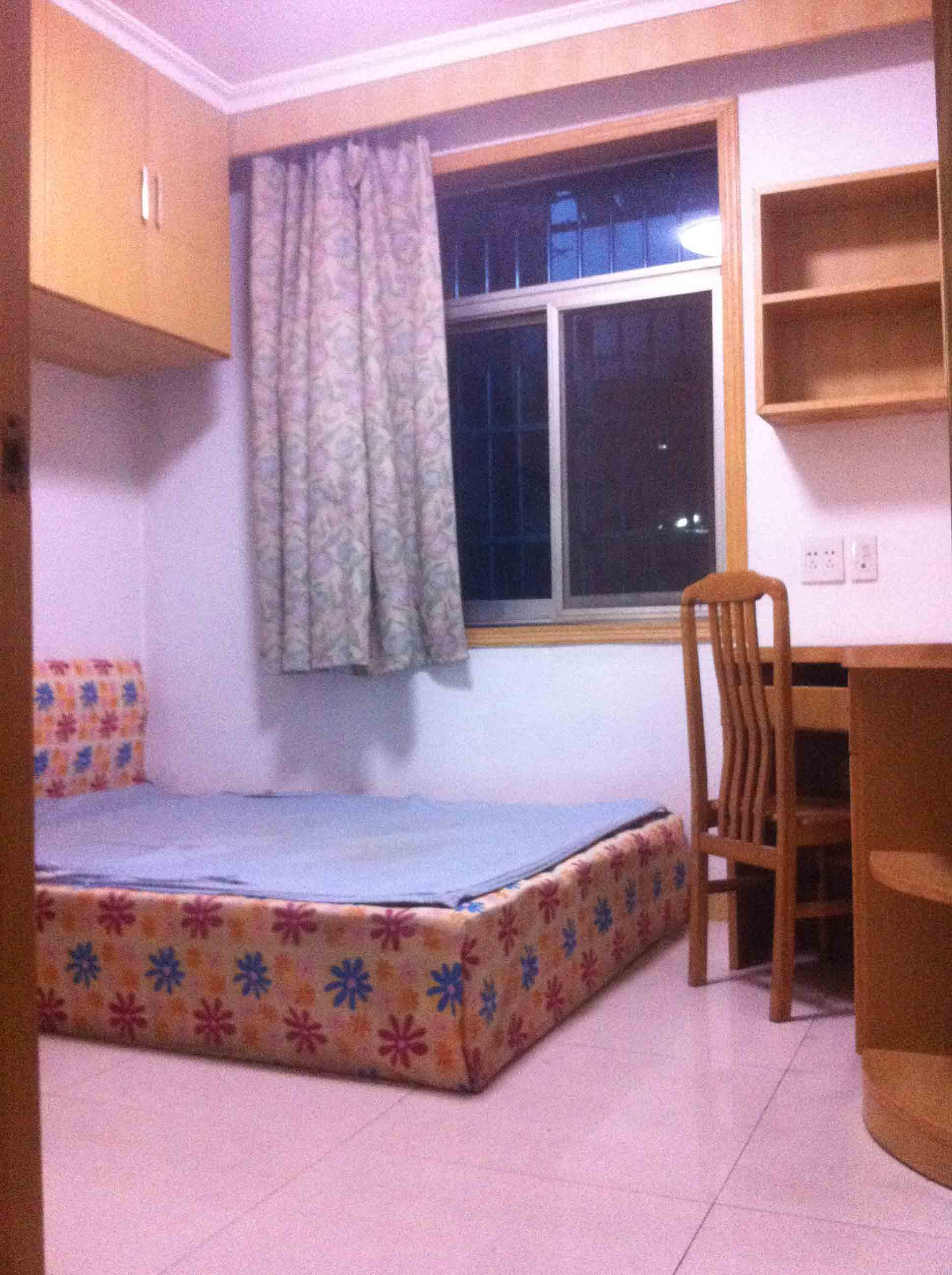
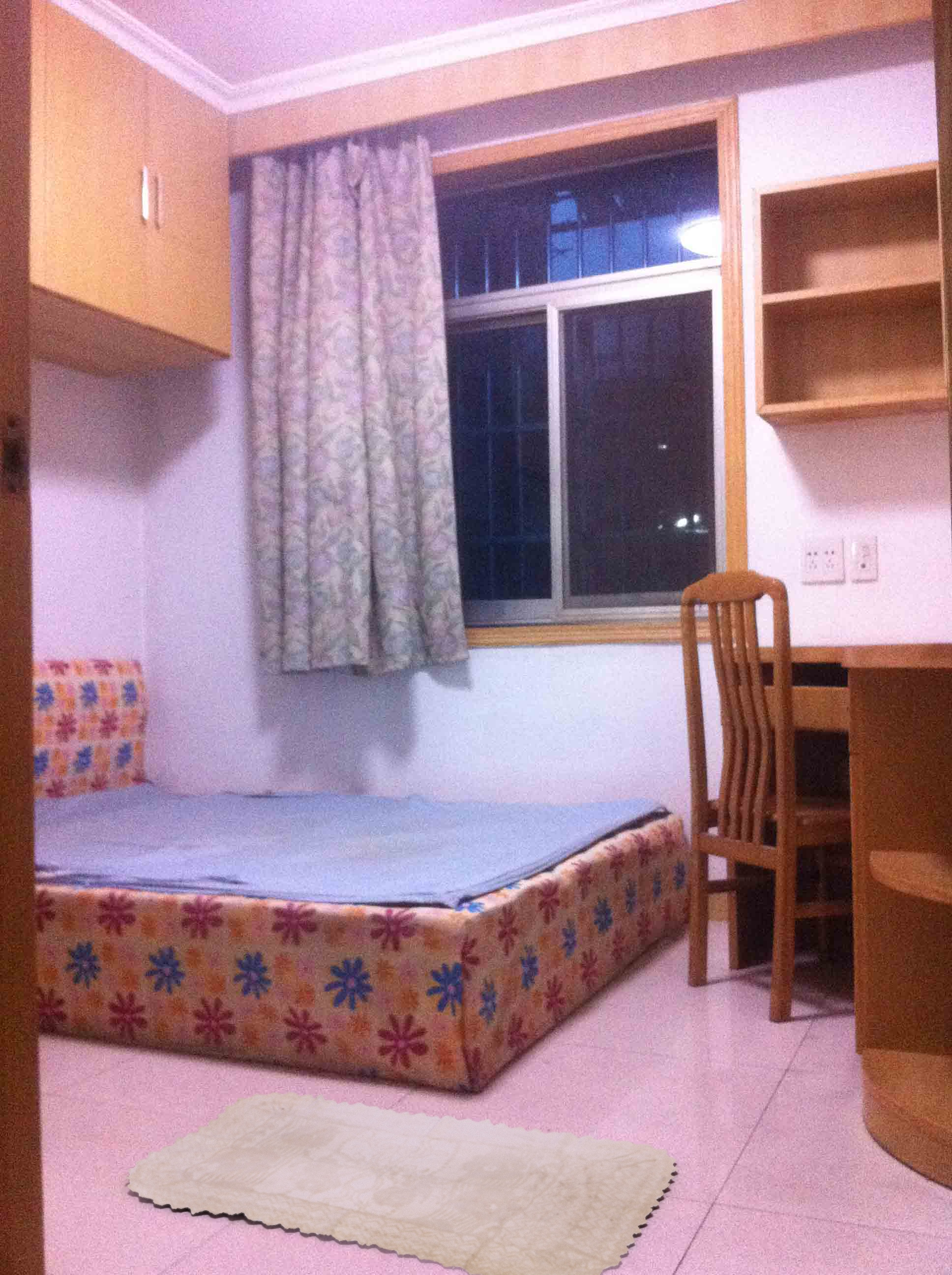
+ bath mat [125,1092,678,1275]
